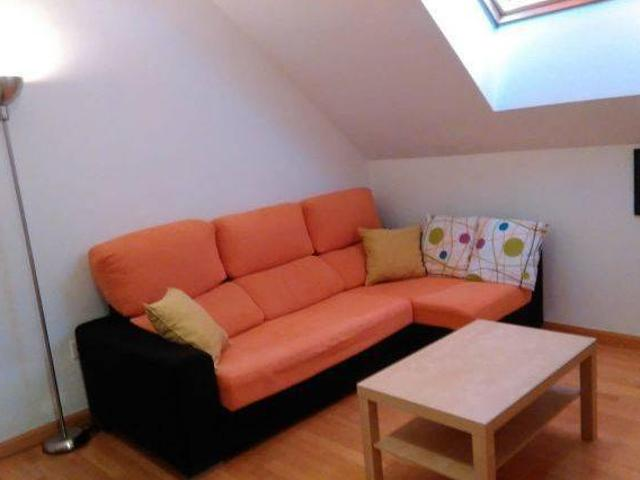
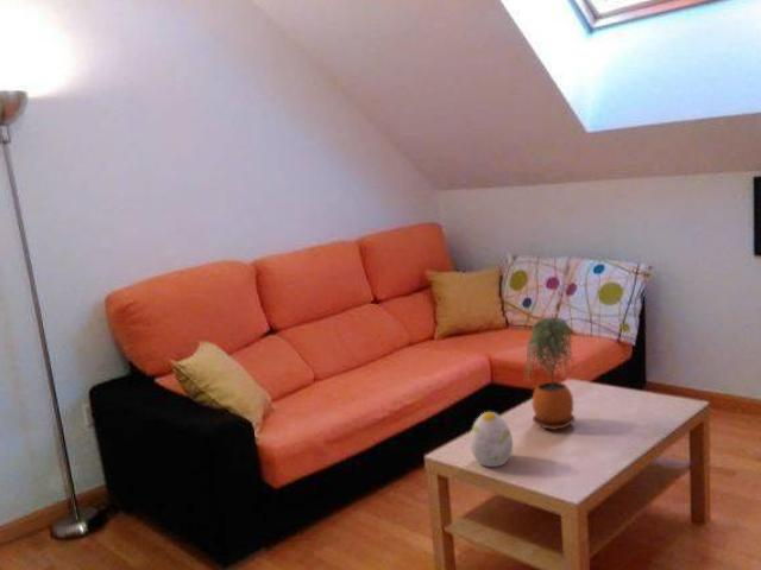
+ decorative egg [468,411,514,468]
+ potted plant [523,316,577,431]
